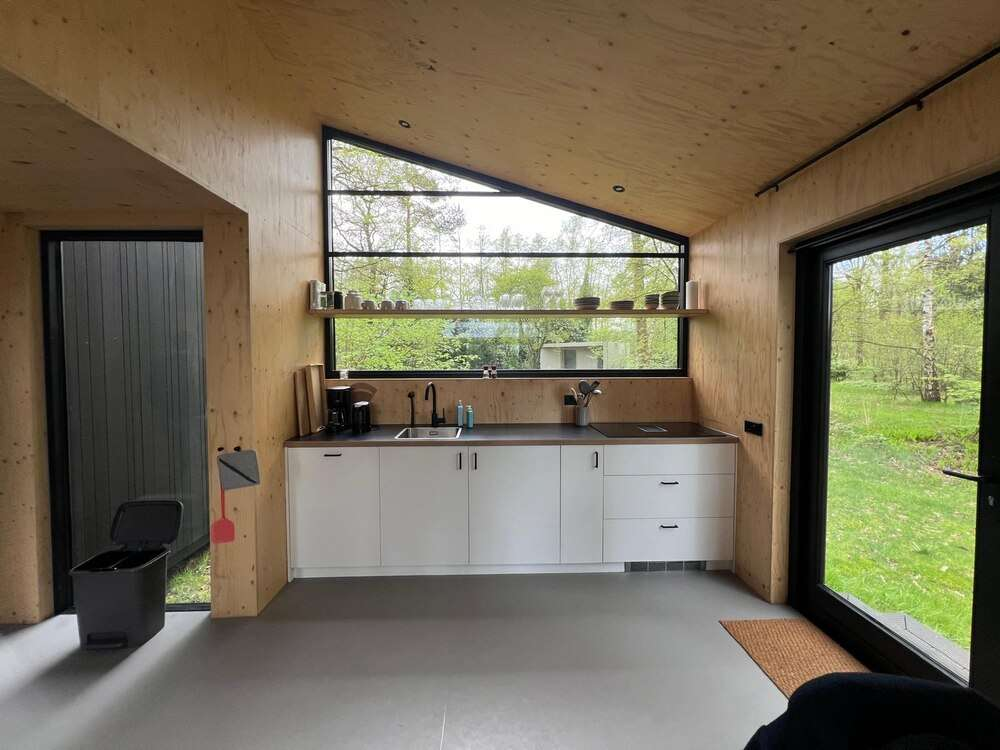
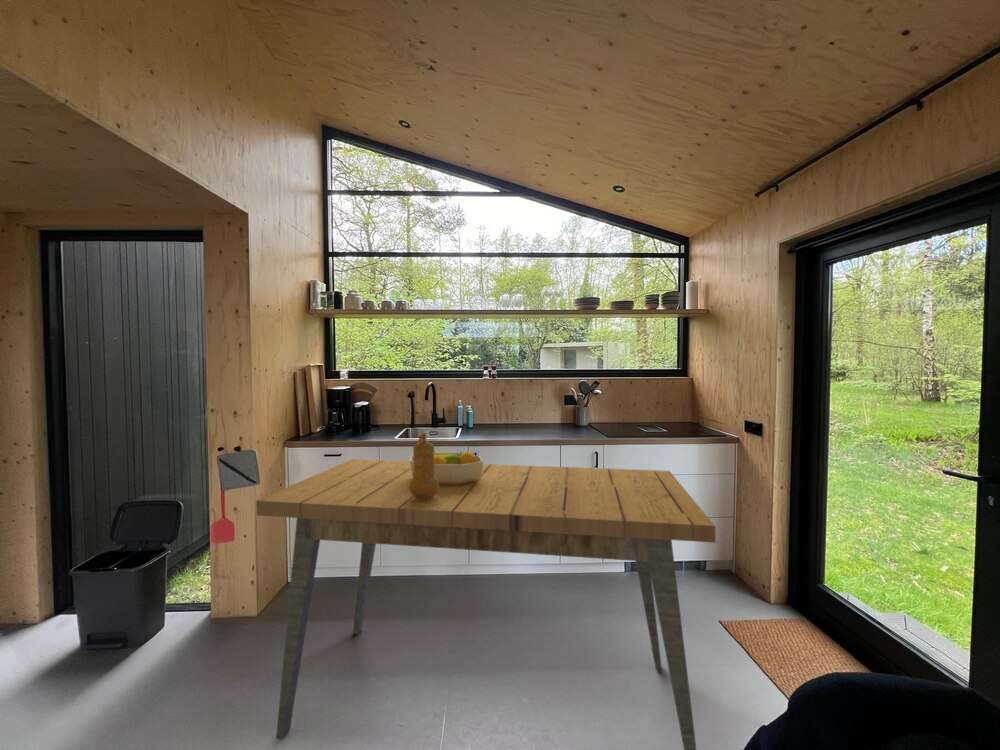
+ pepper mill [409,432,439,501]
+ dining table [255,458,717,750]
+ fruit bowl [409,450,484,485]
